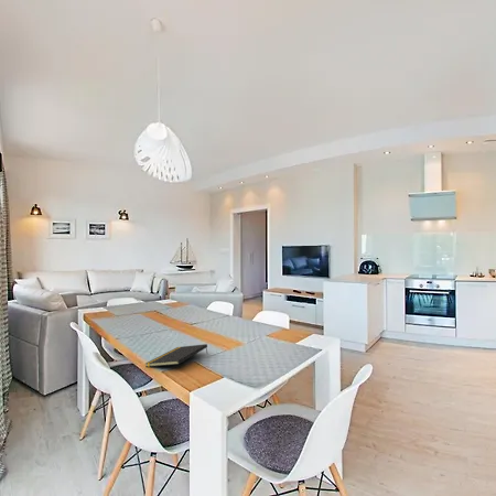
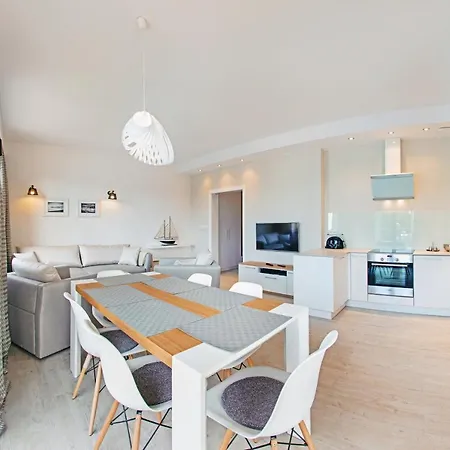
- notepad [144,343,208,368]
